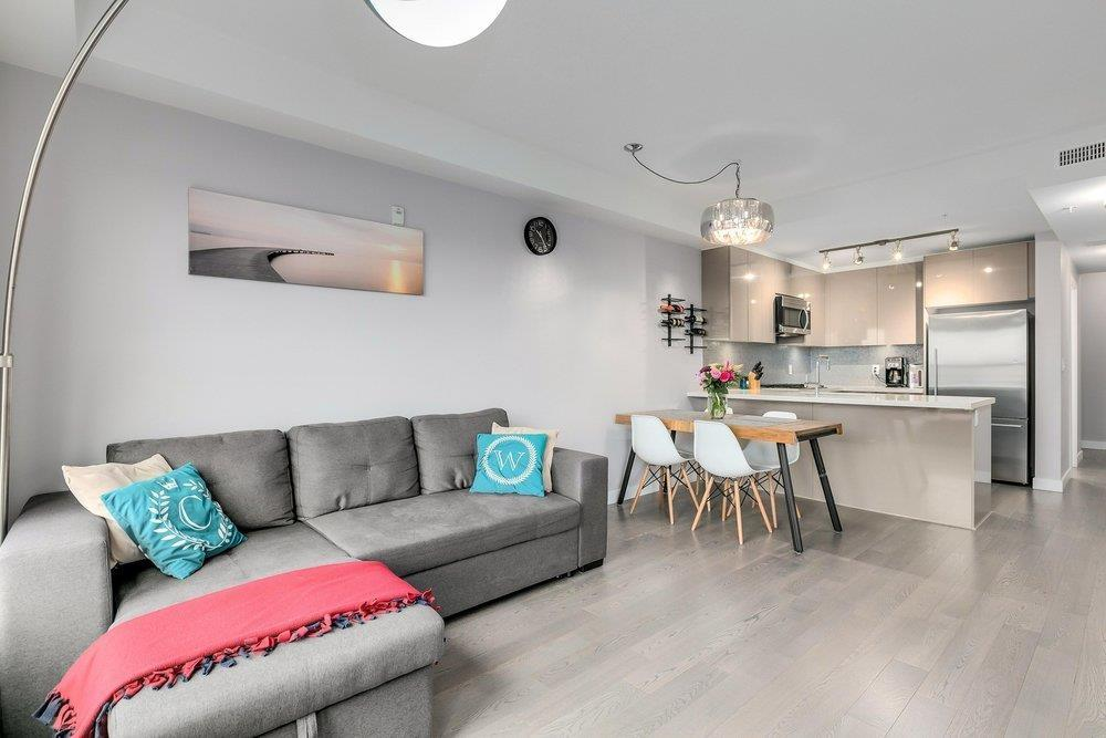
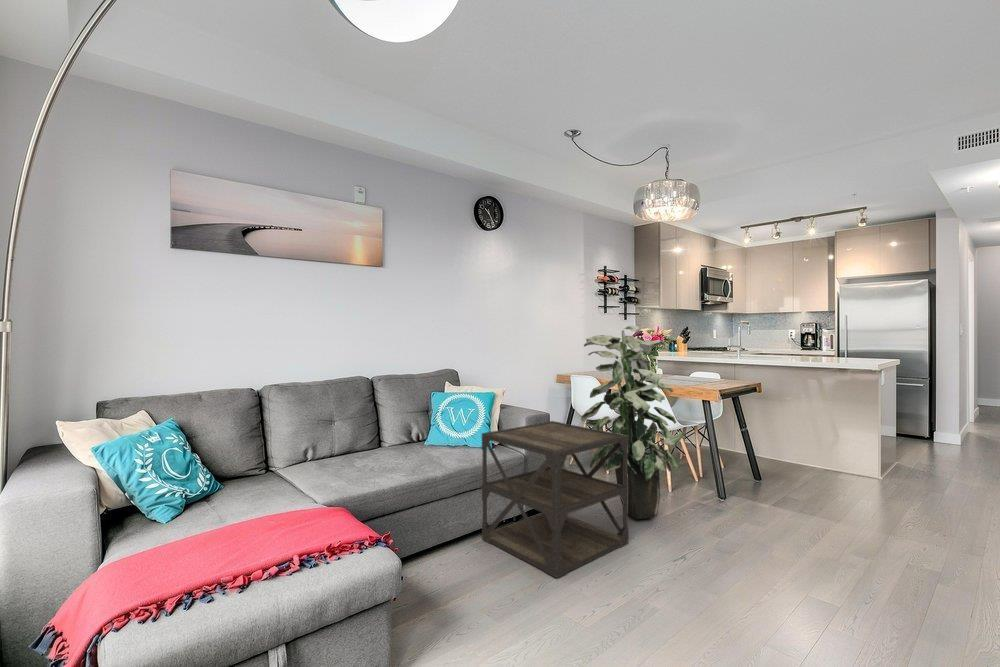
+ indoor plant [580,325,686,520]
+ side table [481,420,629,579]
